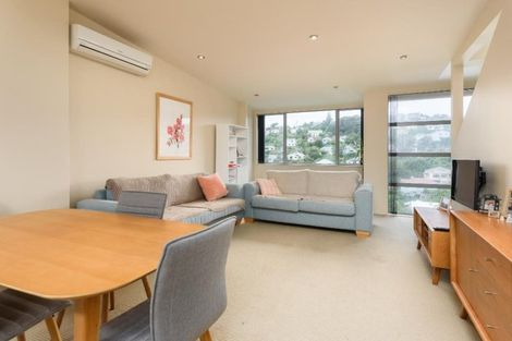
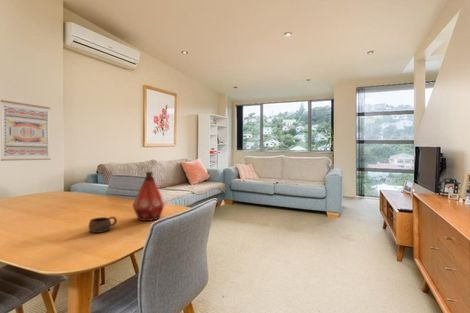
+ bottle [132,171,166,222]
+ cup [88,216,118,234]
+ wall art [0,99,52,162]
